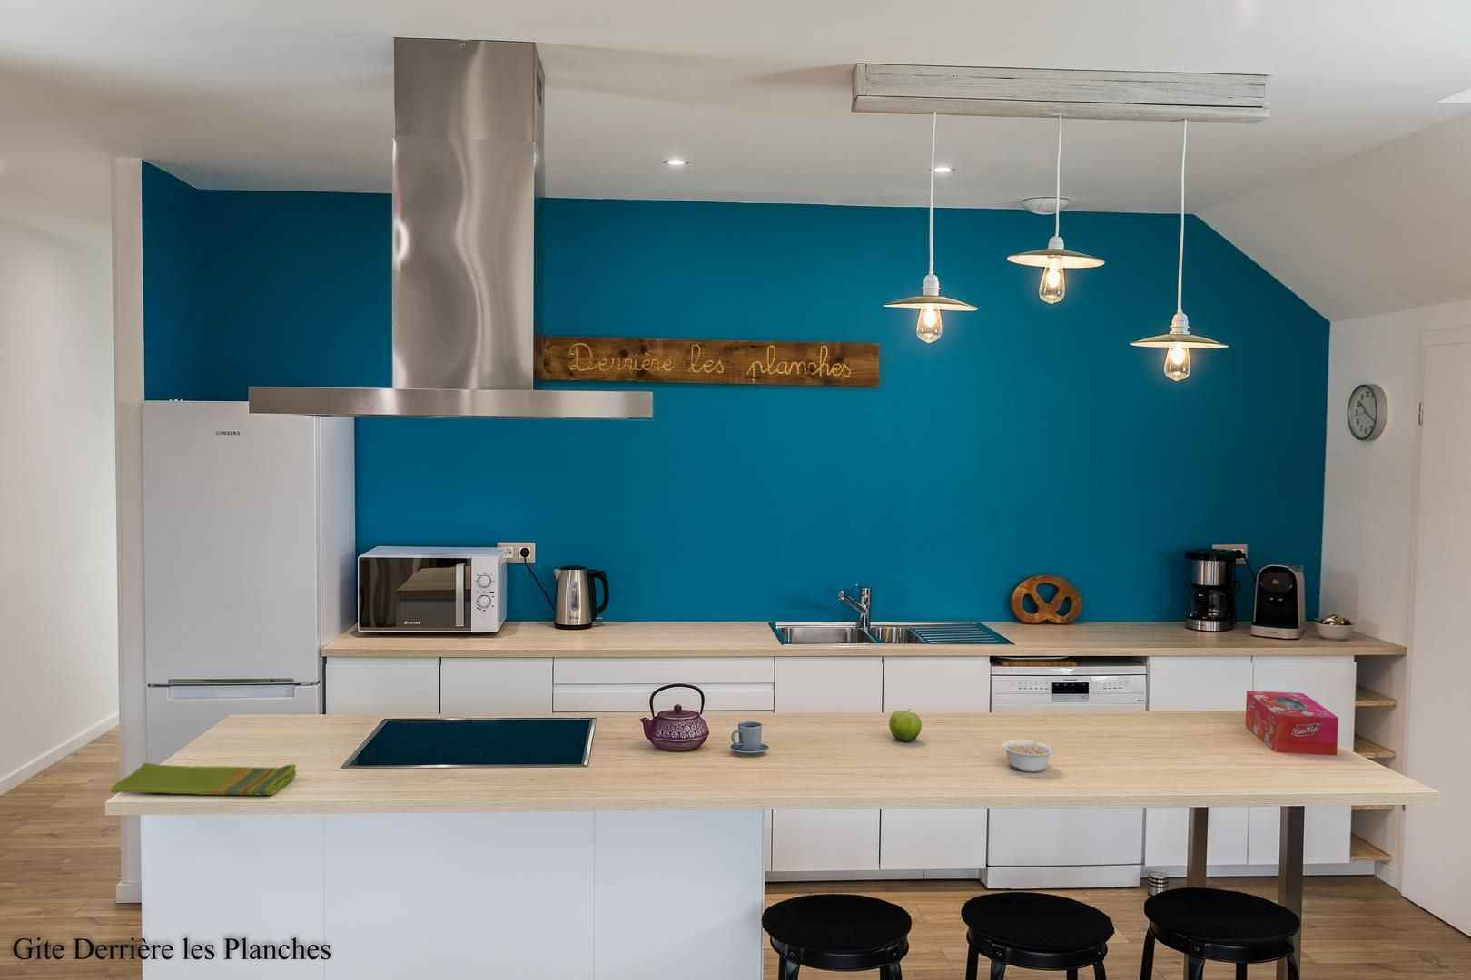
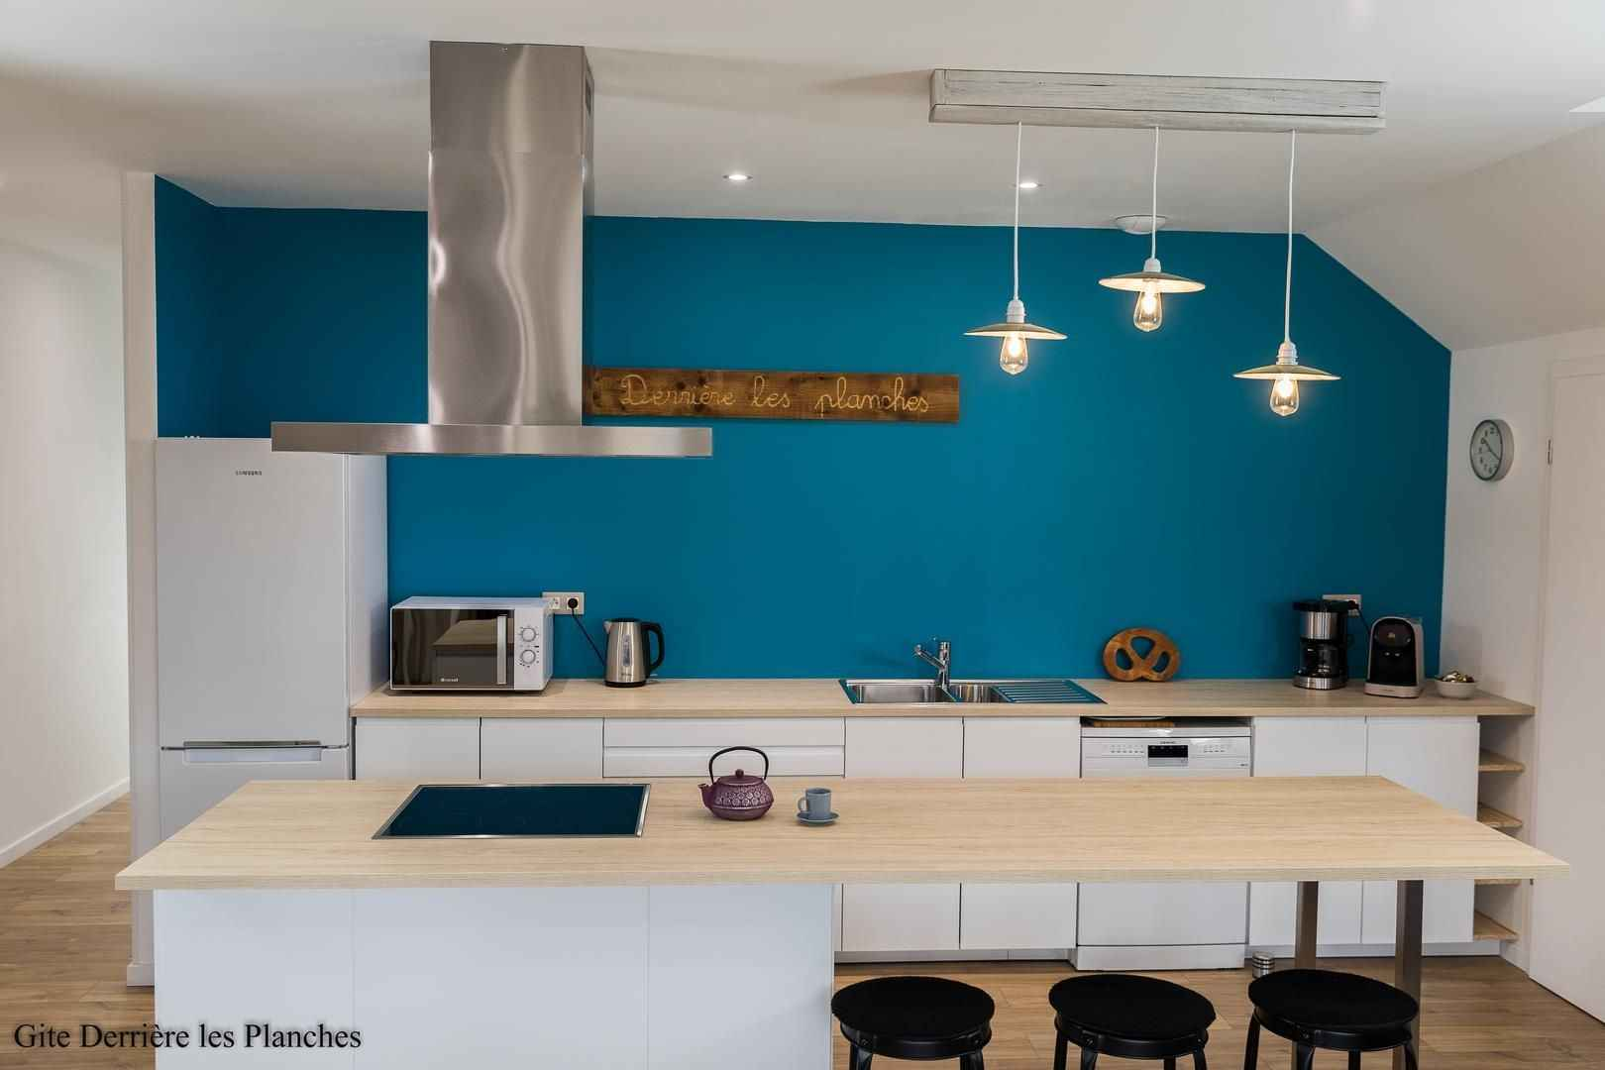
- tissue box [1244,690,1340,756]
- legume [1001,734,1055,773]
- dish towel [109,761,297,796]
- fruit [888,708,923,743]
